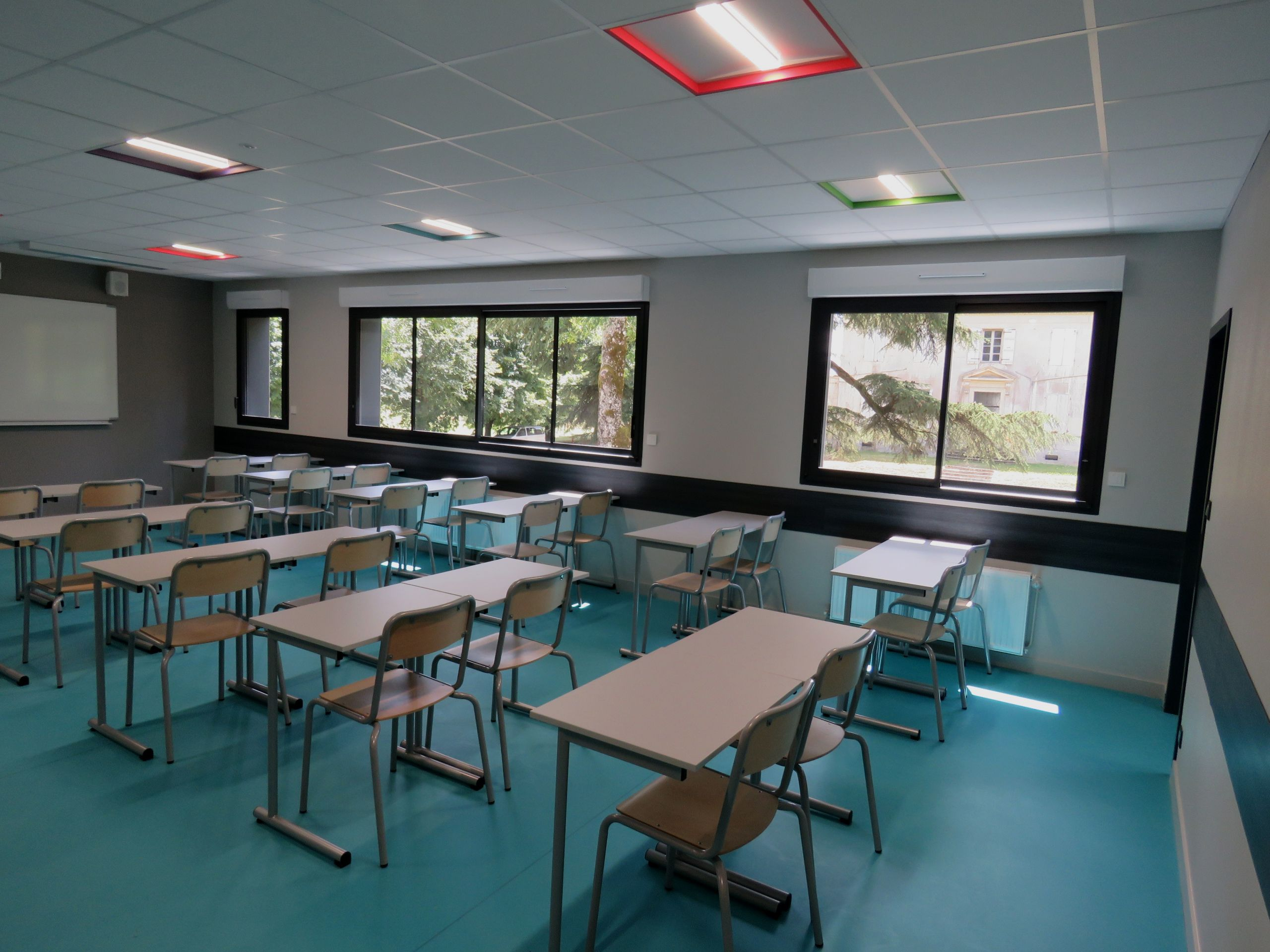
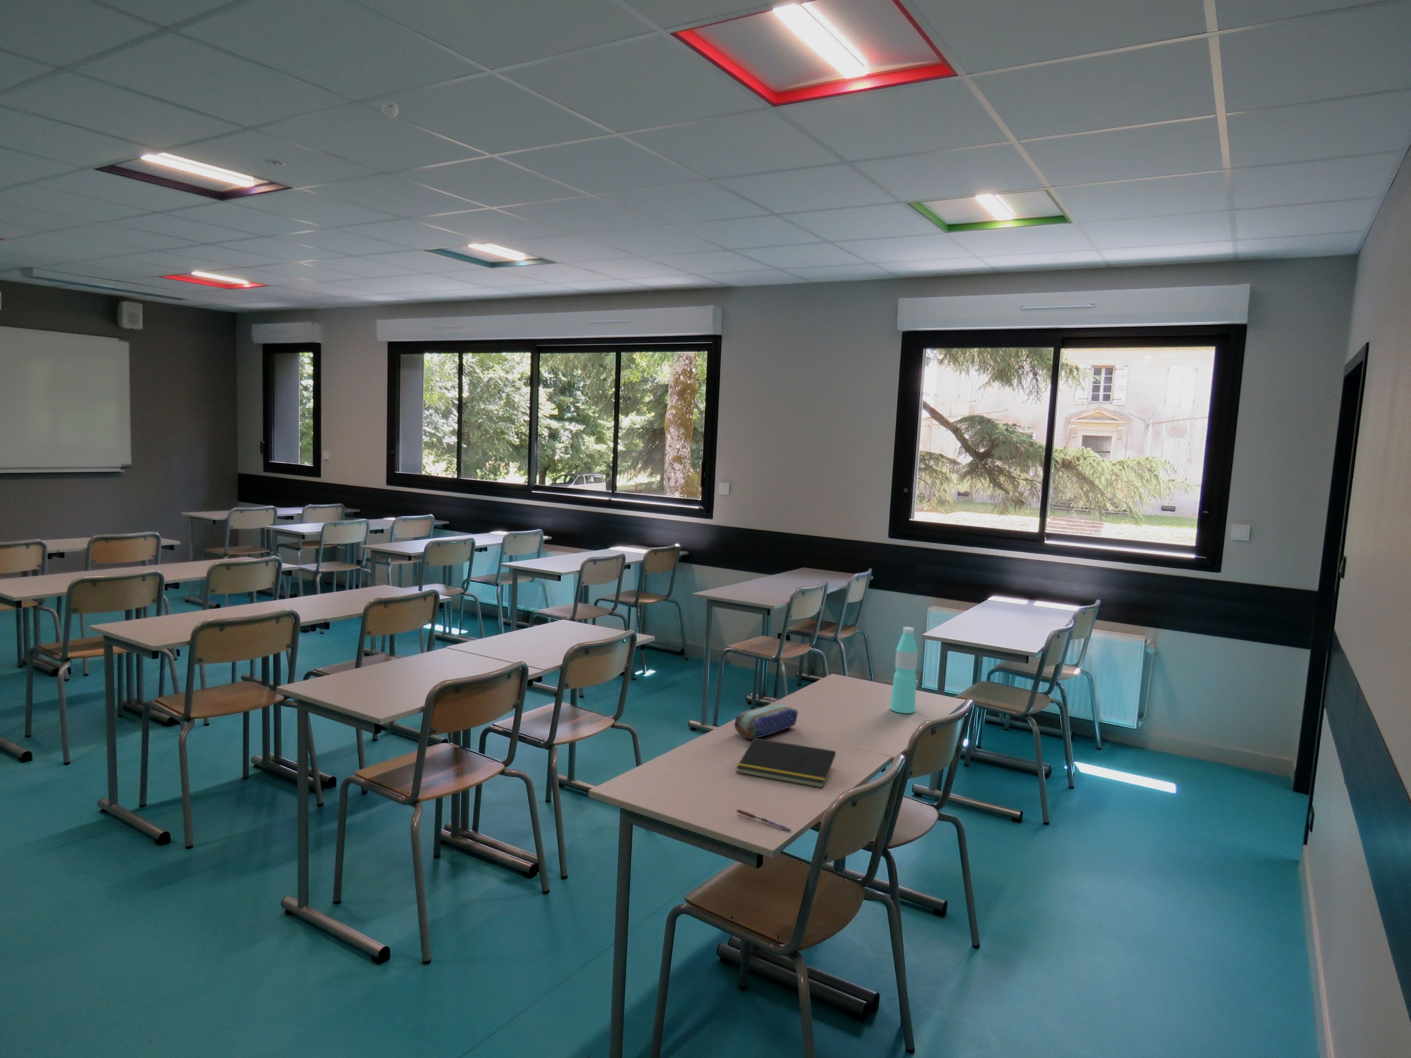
+ water bottle [890,627,918,715]
+ eyeball [381,100,399,119]
+ pencil case [733,702,798,739]
+ notepad [735,738,837,789]
+ pen [735,809,791,831]
